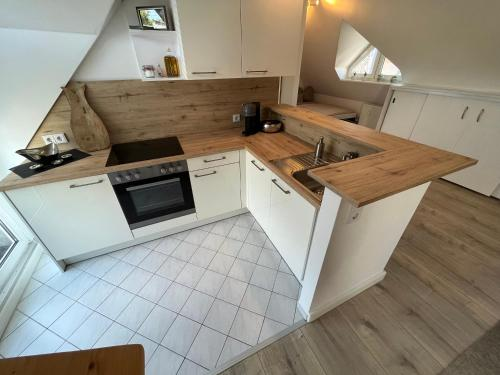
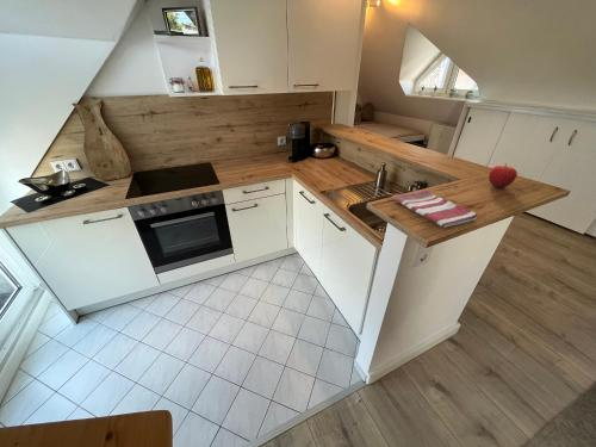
+ fruit [488,162,519,188]
+ dish towel [393,188,478,229]
